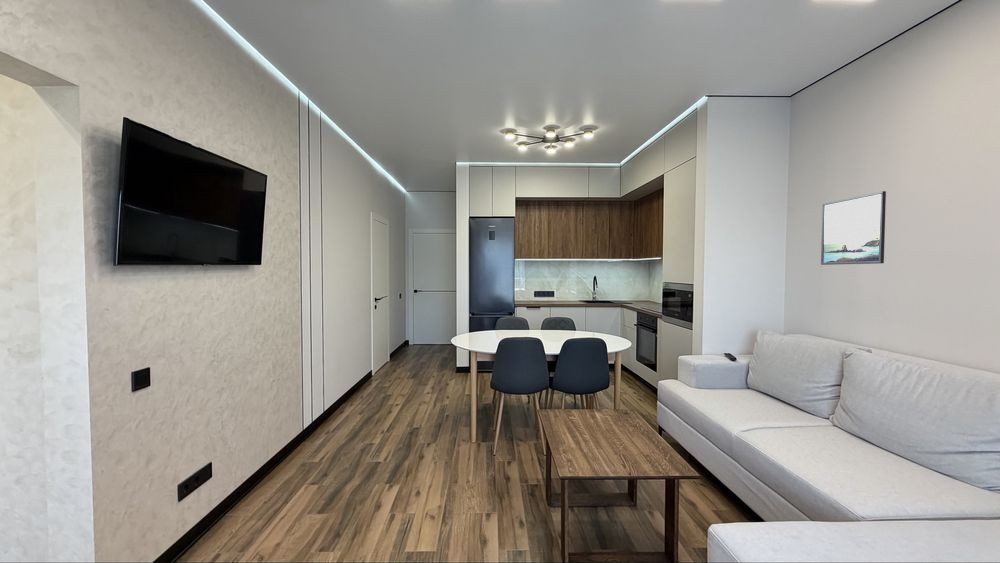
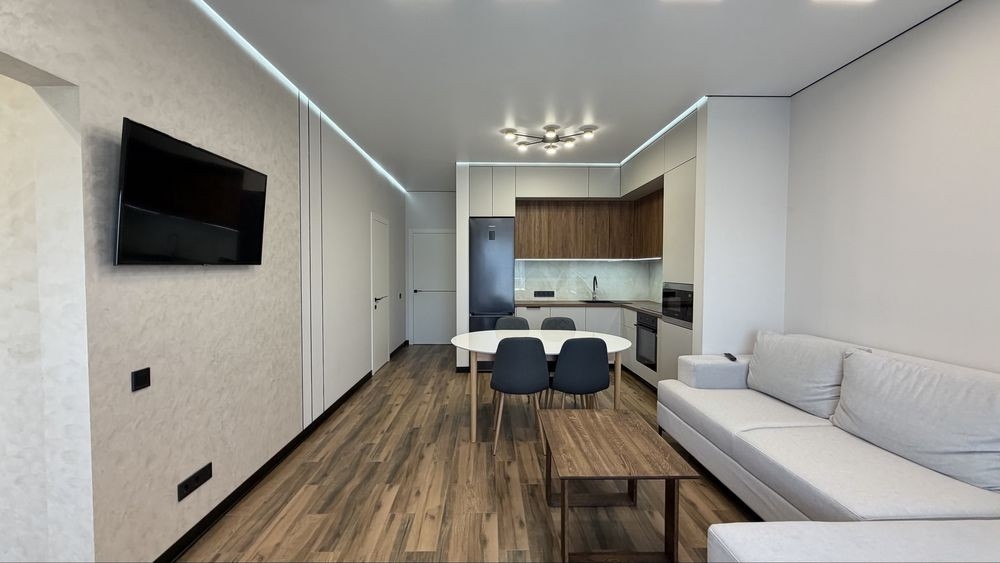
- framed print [820,190,887,266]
